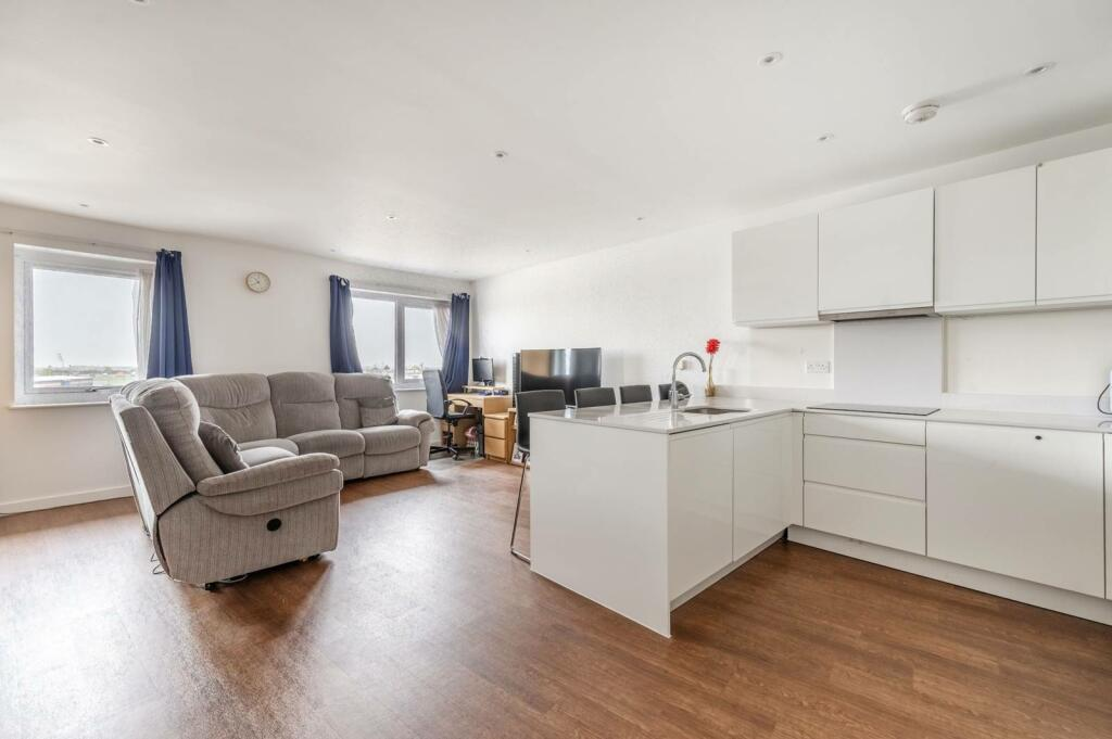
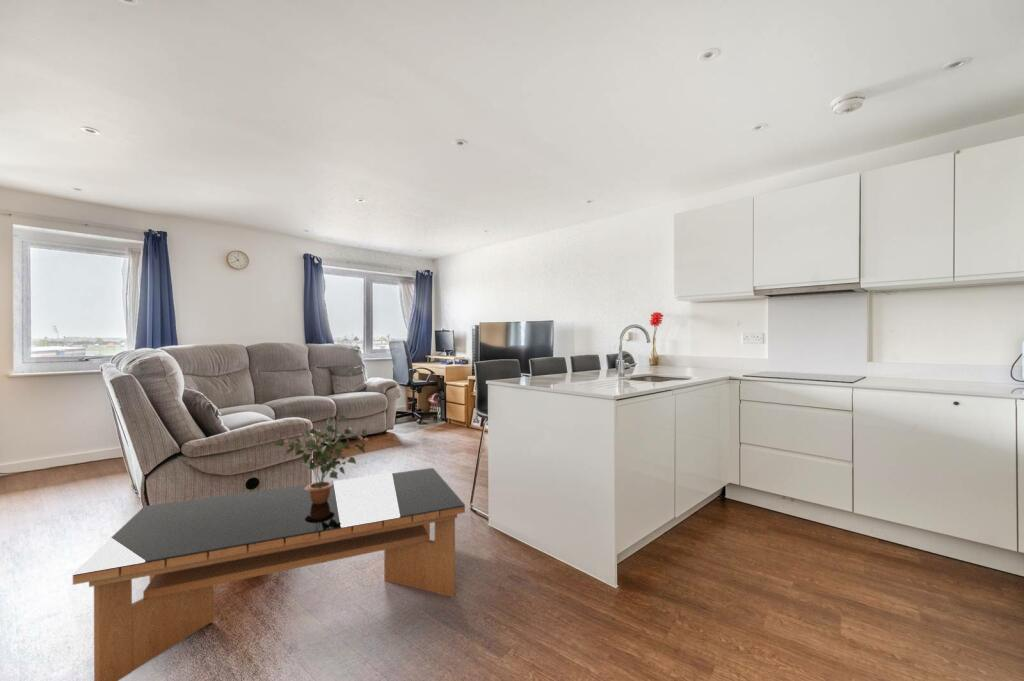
+ potted plant [273,414,369,504]
+ coffee table [72,467,466,681]
